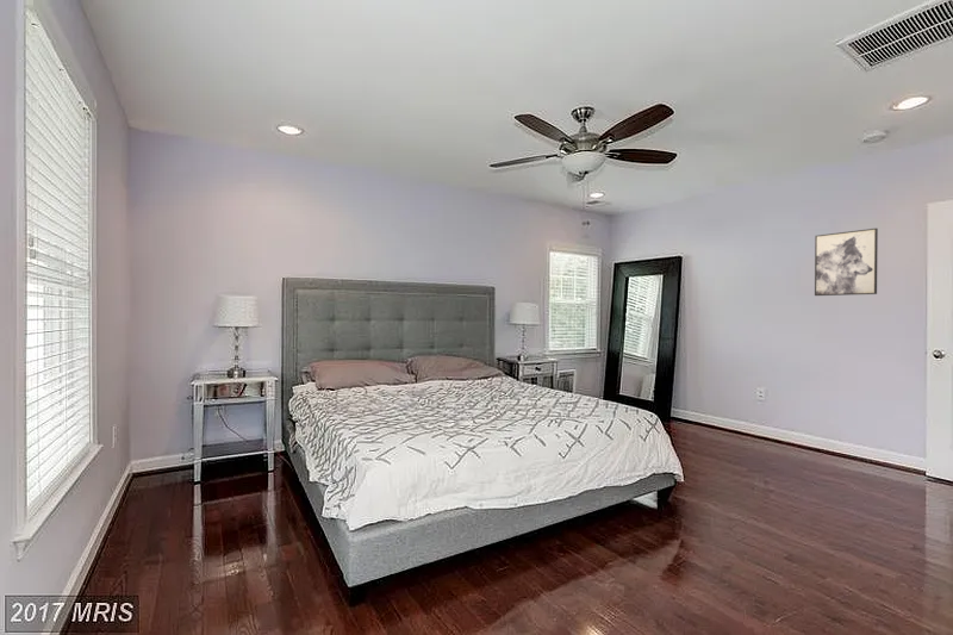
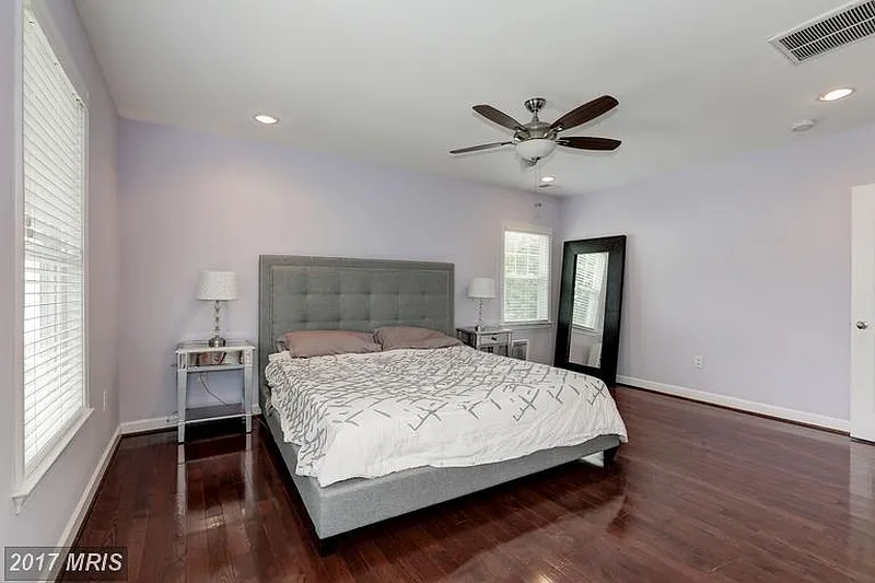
- wall art [814,228,879,297]
